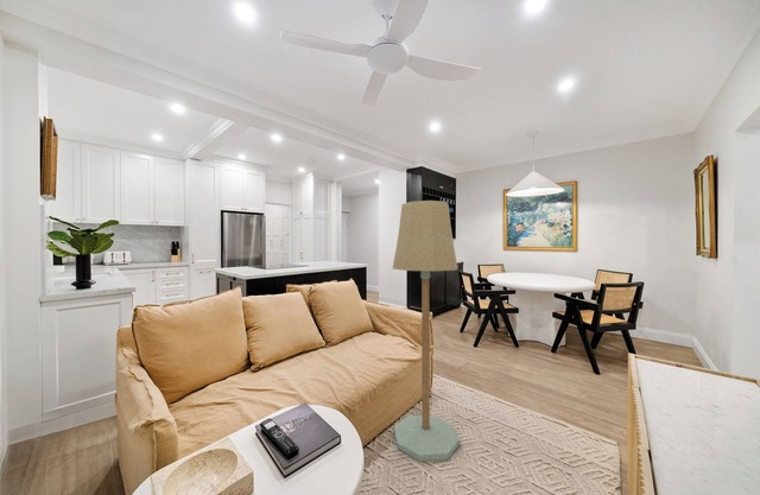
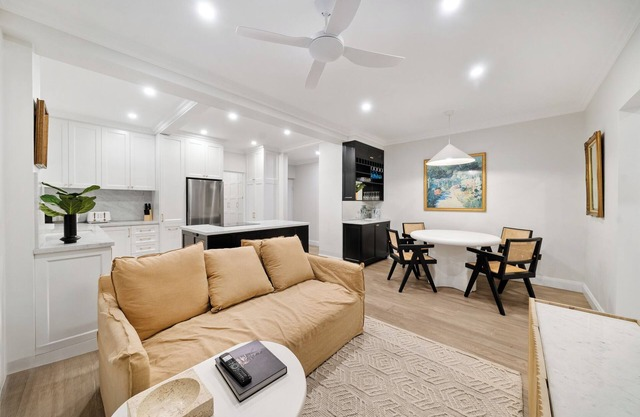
- floor lamp [392,199,461,462]
